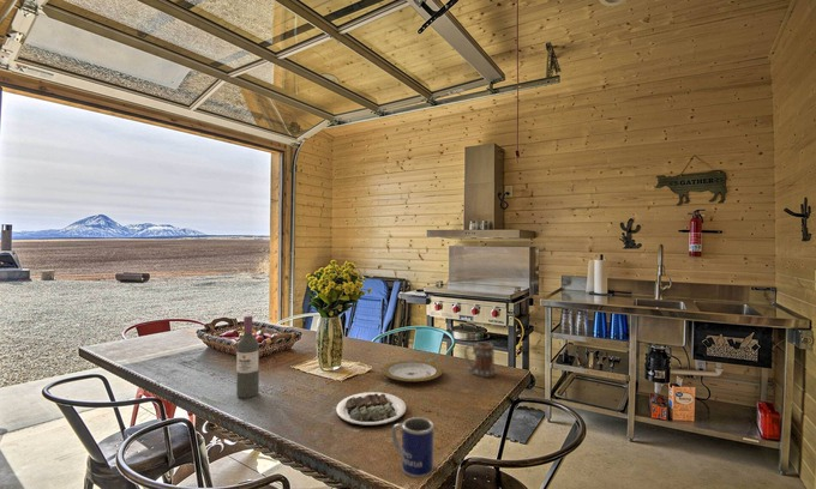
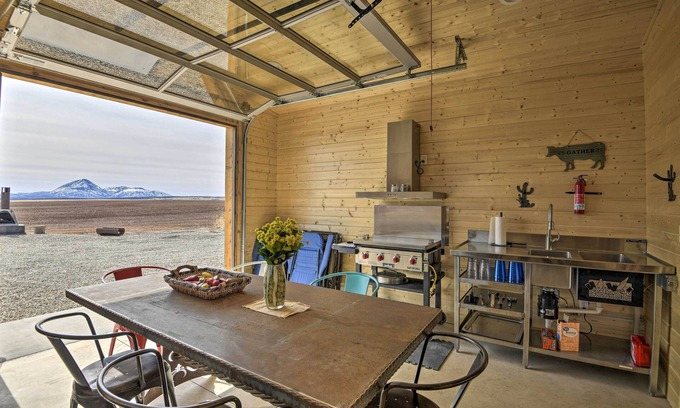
- mug [390,416,436,478]
- wine bottle [235,314,260,399]
- mug [463,342,497,379]
- plate [380,360,444,384]
- plate [335,391,407,429]
